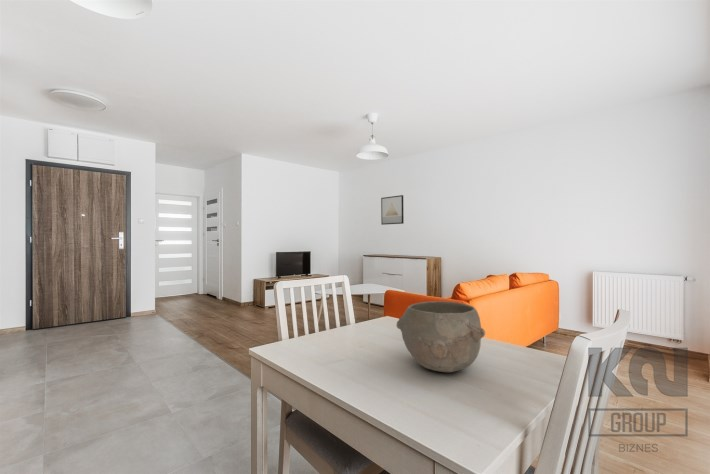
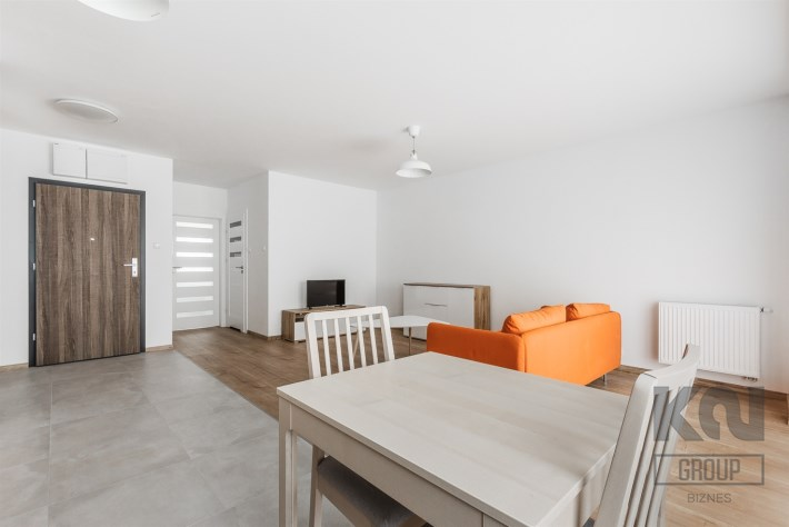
- wall art [380,194,405,226]
- bowl [395,300,486,373]
